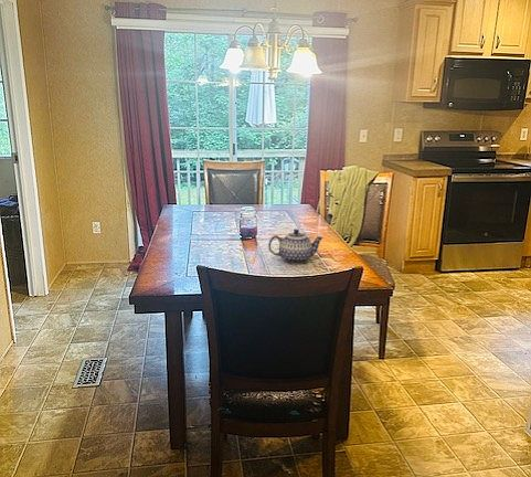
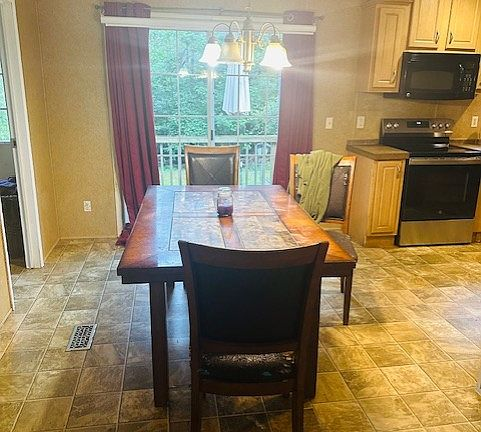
- teapot [267,227,325,265]
